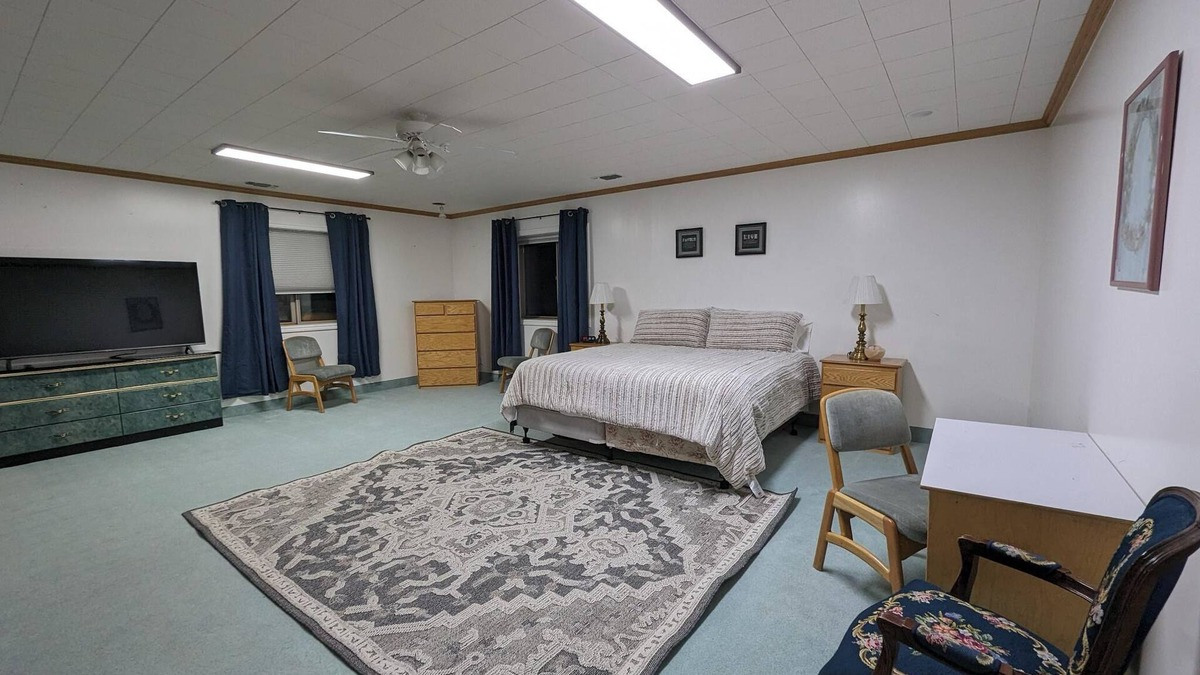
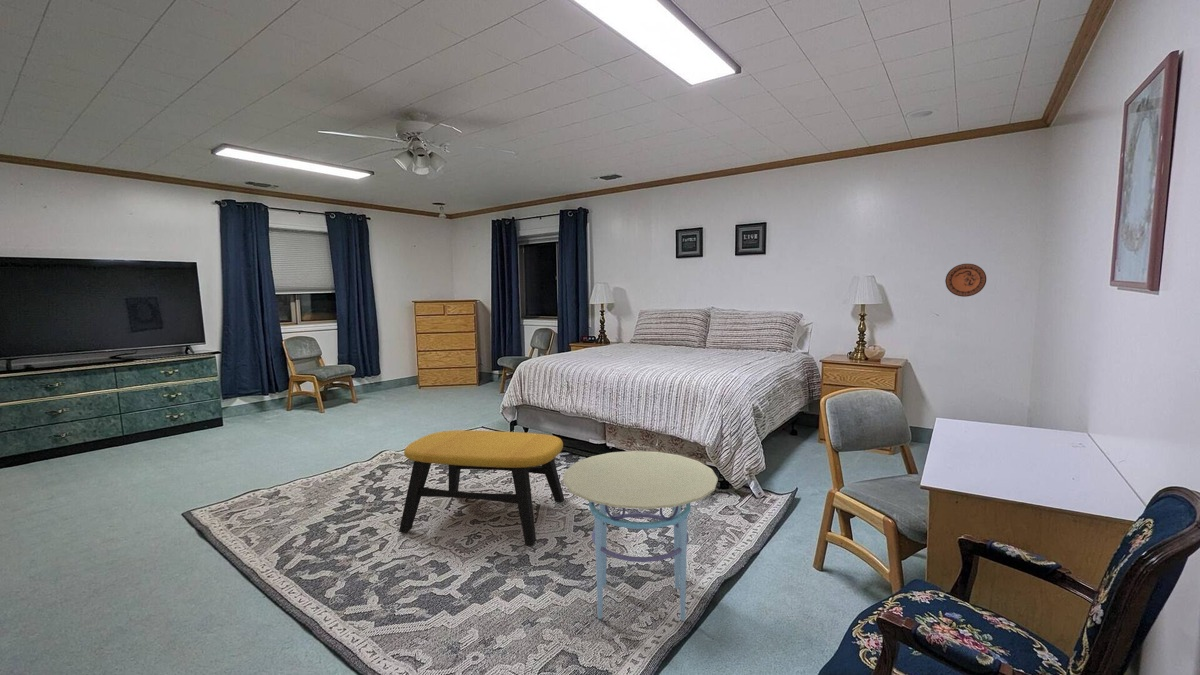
+ side table [562,450,719,622]
+ bench [398,429,565,545]
+ decorative plate [944,263,987,298]
